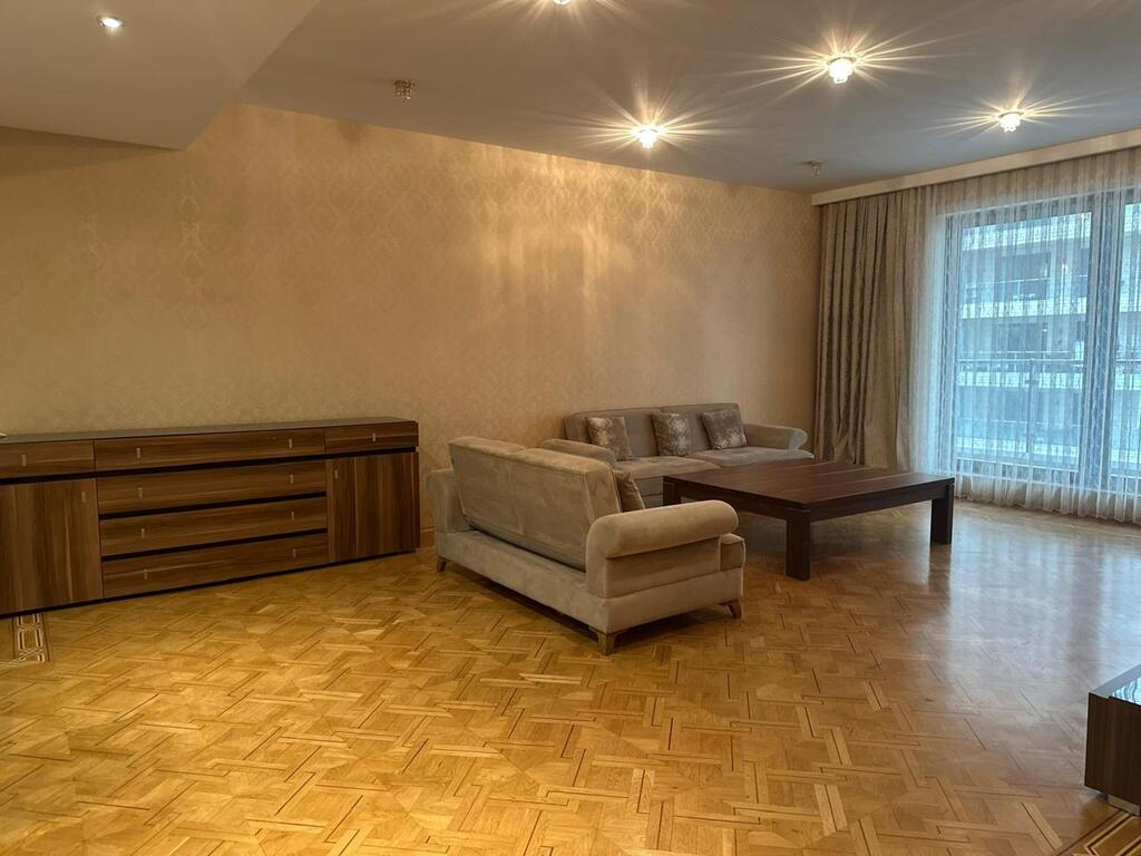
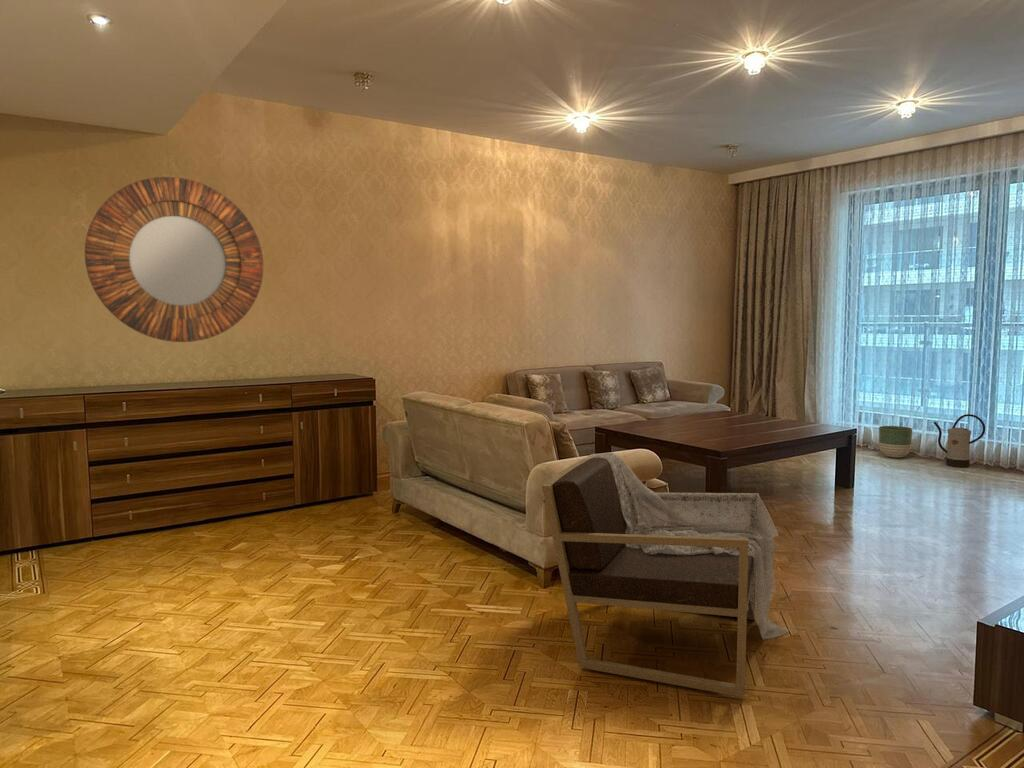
+ armchair [541,452,789,698]
+ home mirror [84,176,264,343]
+ watering can [933,413,986,468]
+ planter [878,425,913,459]
